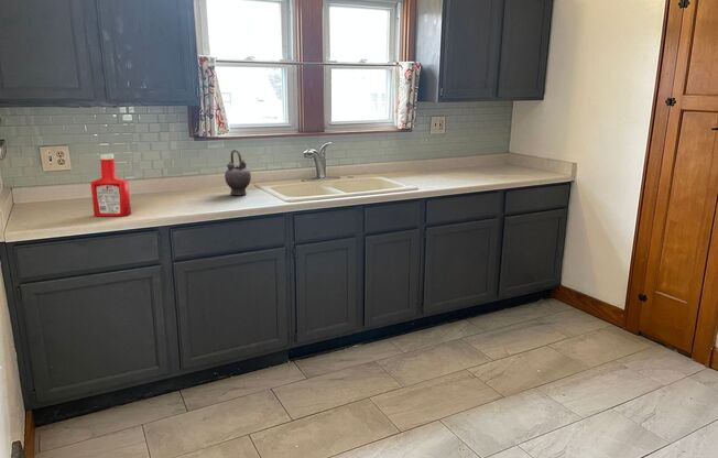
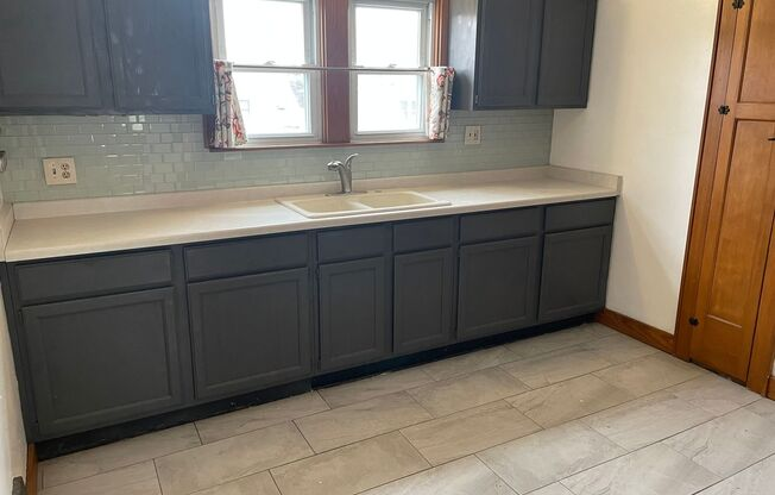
- teapot [224,149,252,196]
- soap bottle [89,153,132,217]
